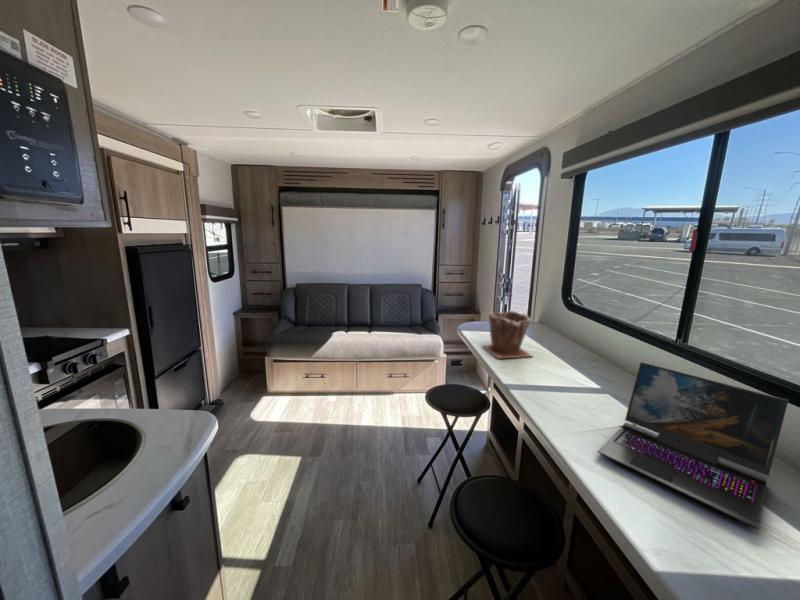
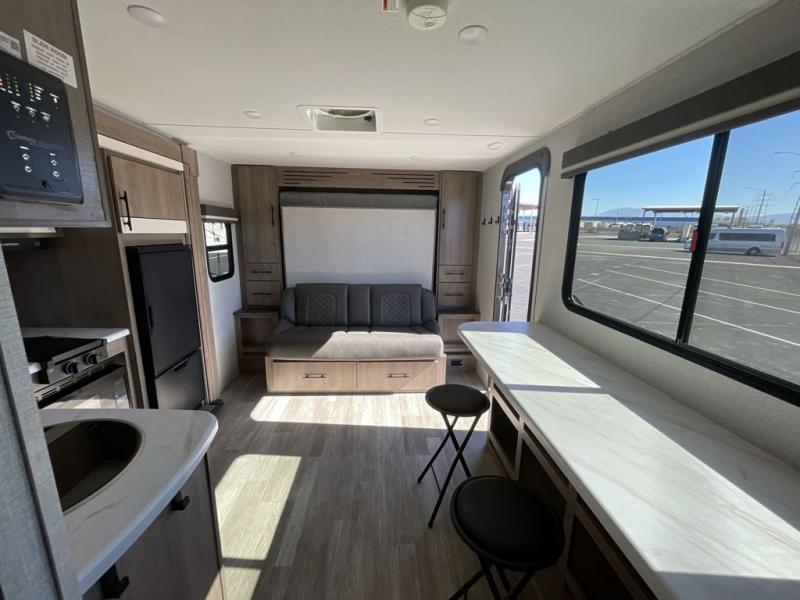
- plant pot [481,310,534,360]
- laptop [597,361,789,530]
